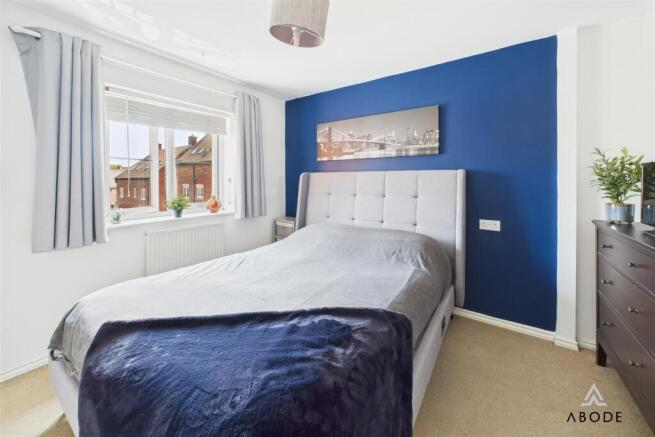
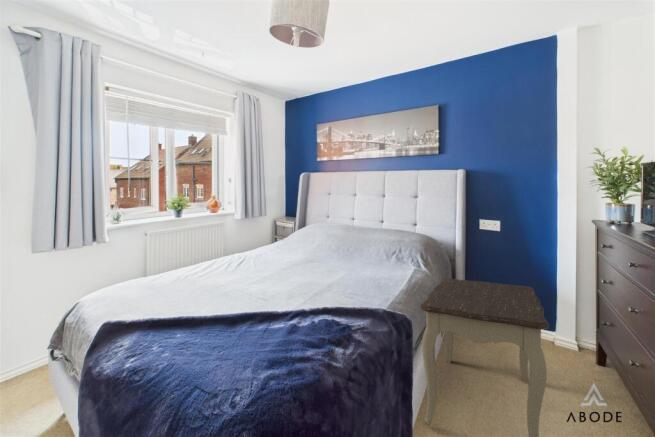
+ side table [419,277,550,437]
